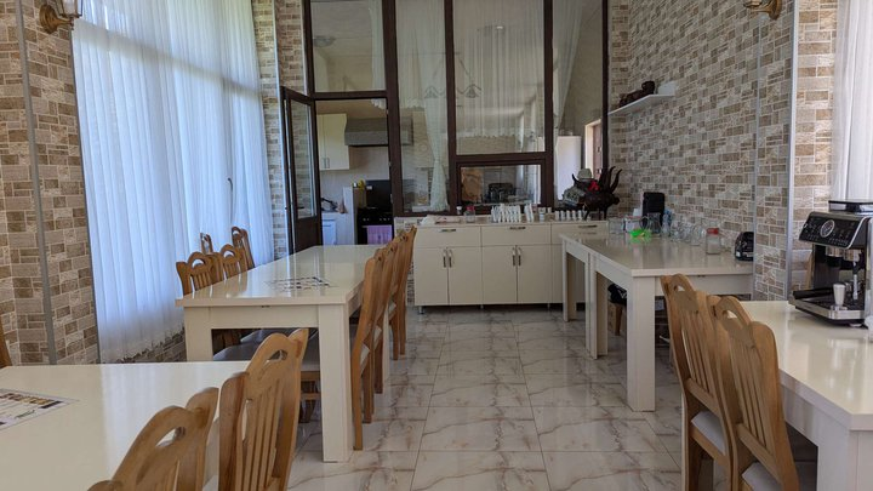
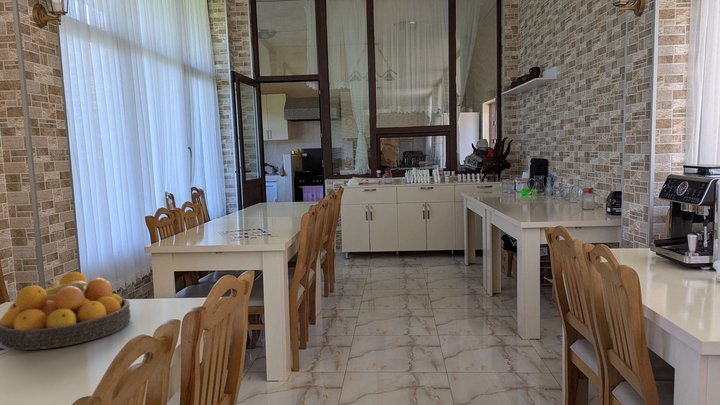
+ fruit bowl [0,271,132,351]
